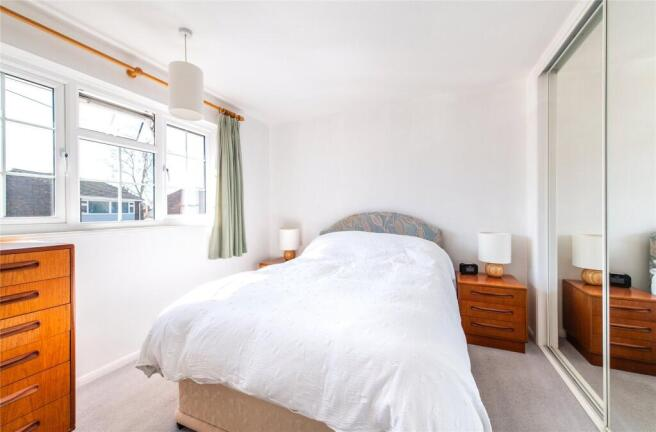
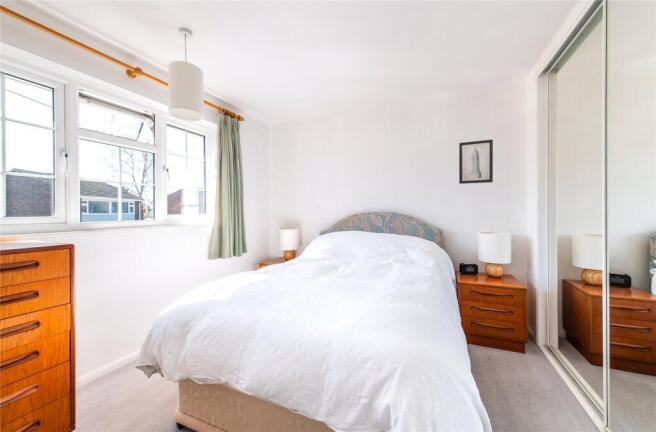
+ wall art [458,139,494,185]
